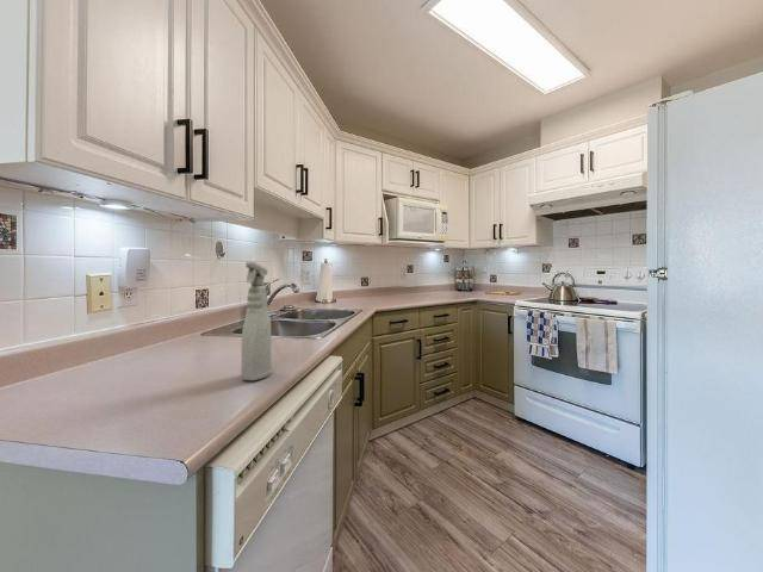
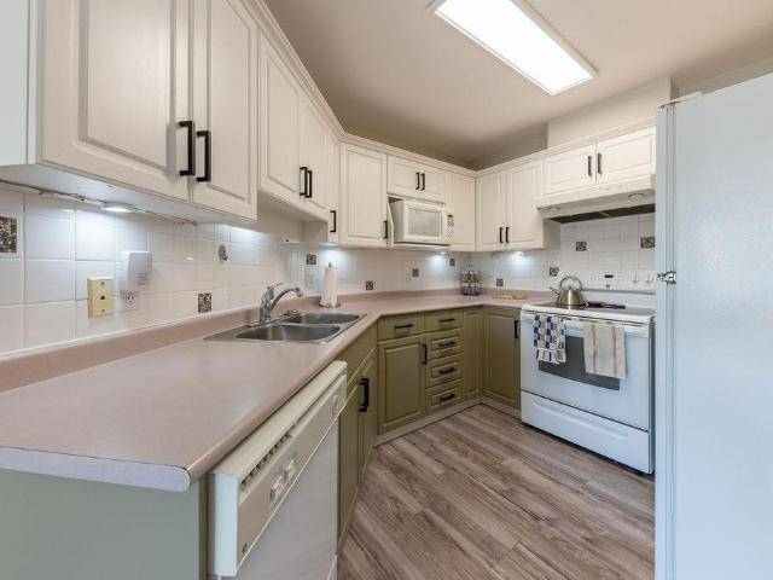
- spray bottle [240,261,273,381]
